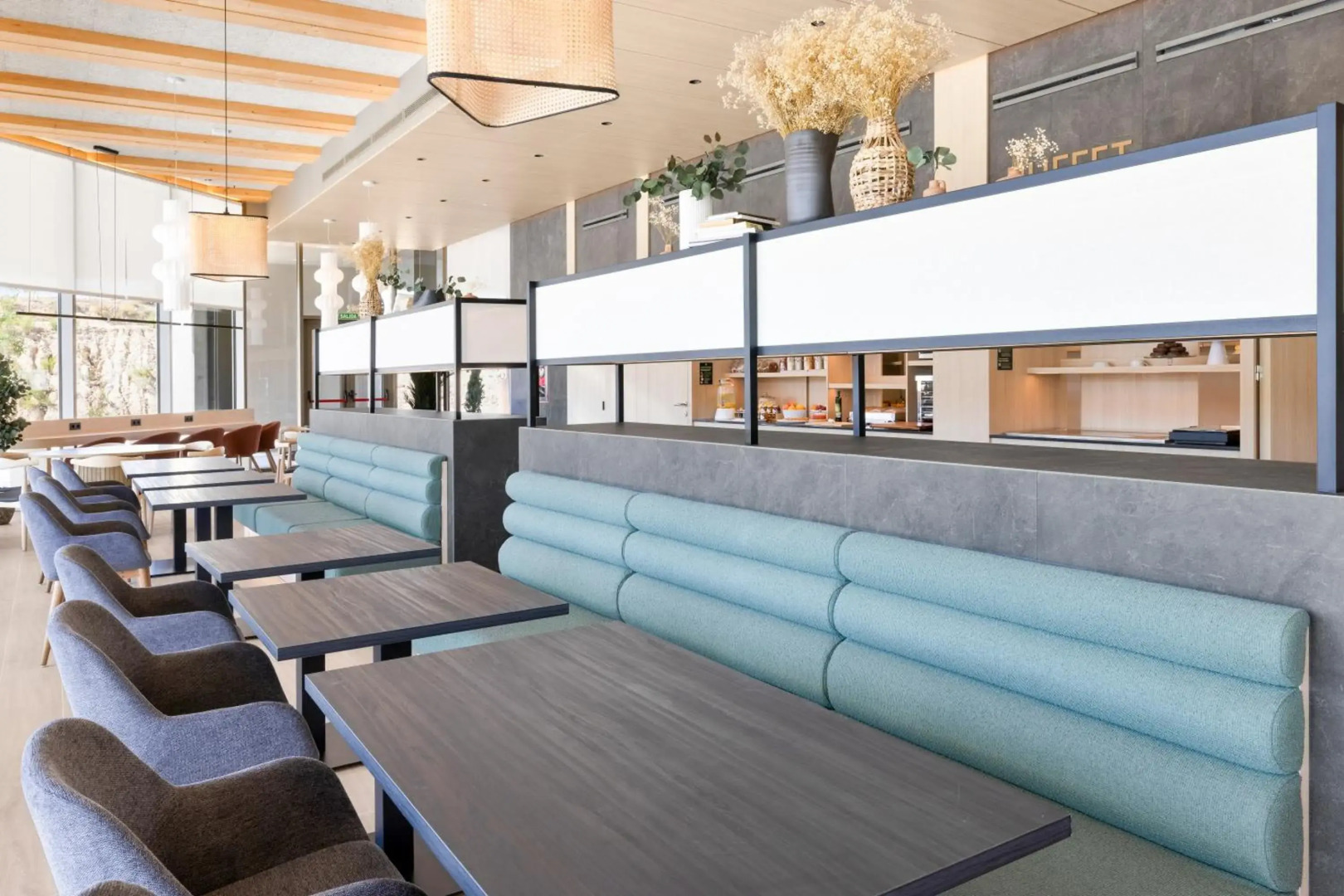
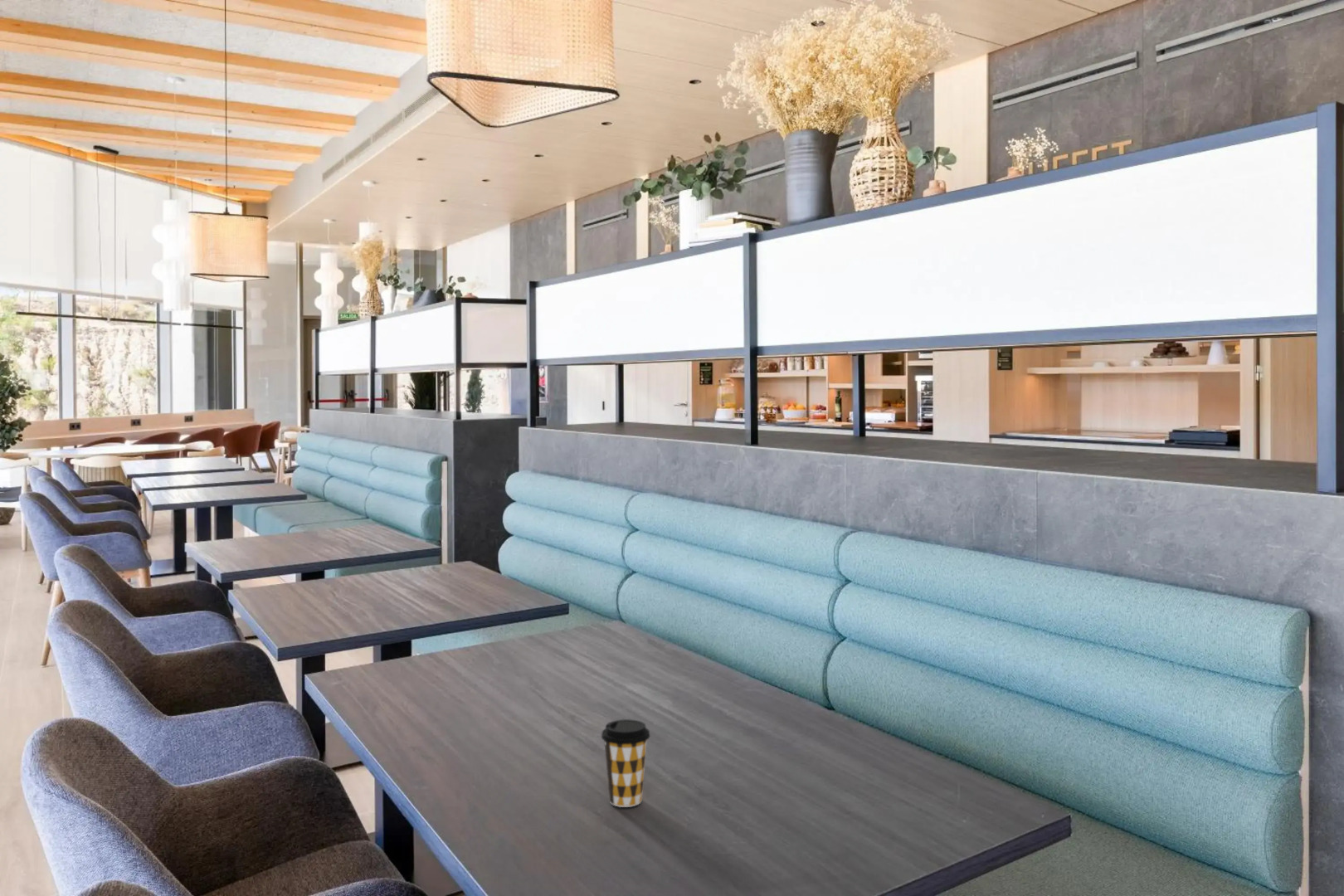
+ coffee cup [601,718,651,808]
